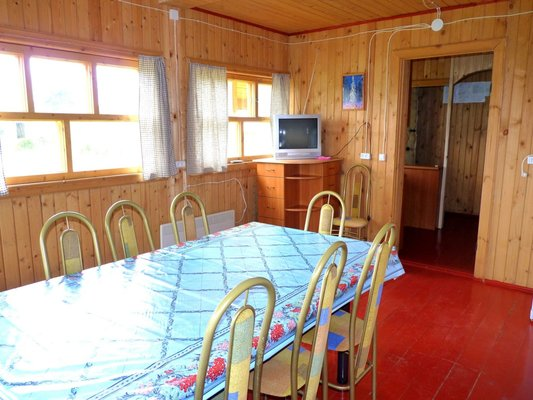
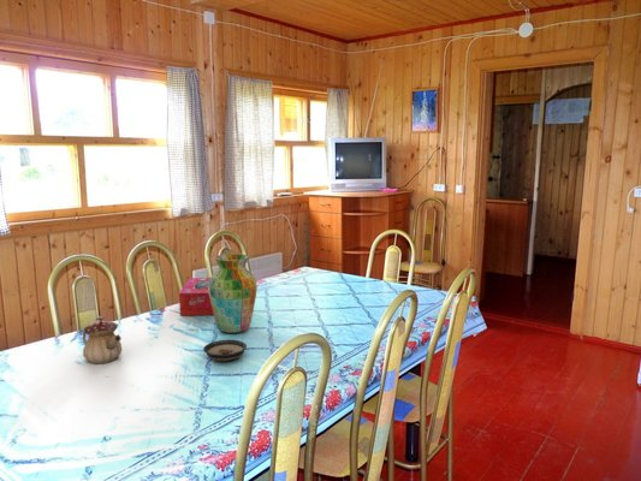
+ teapot [82,315,123,364]
+ tissue box [178,277,214,316]
+ saucer [202,339,248,362]
+ vase [208,253,259,334]
